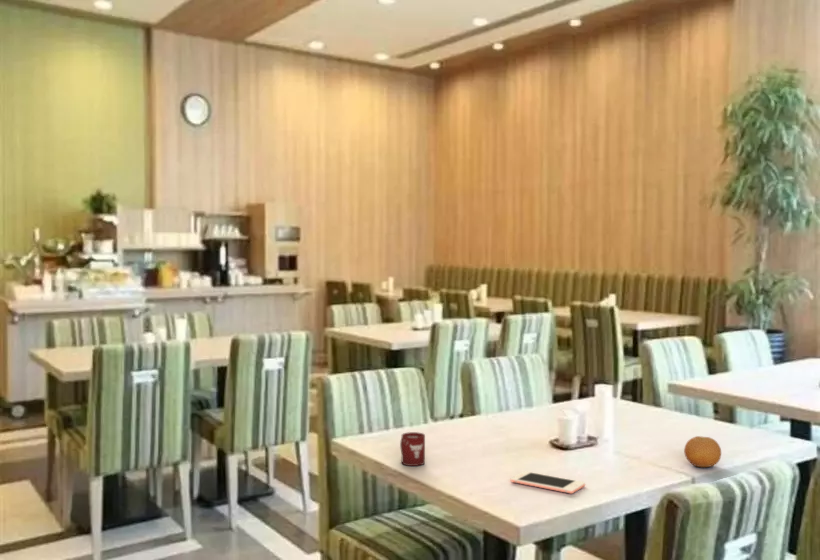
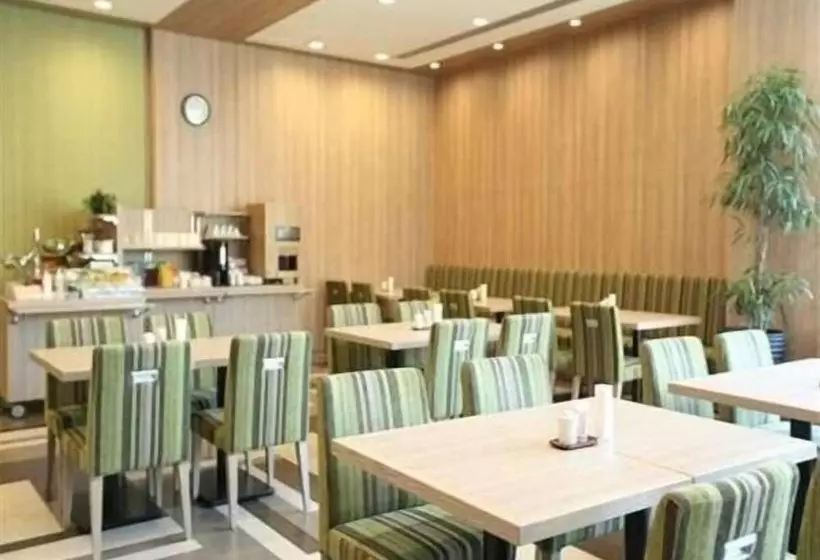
- fruit [683,435,722,468]
- cell phone [510,471,586,494]
- cup [399,431,426,467]
